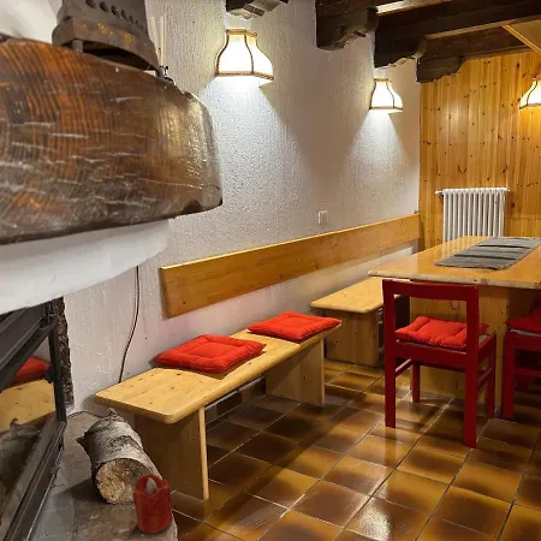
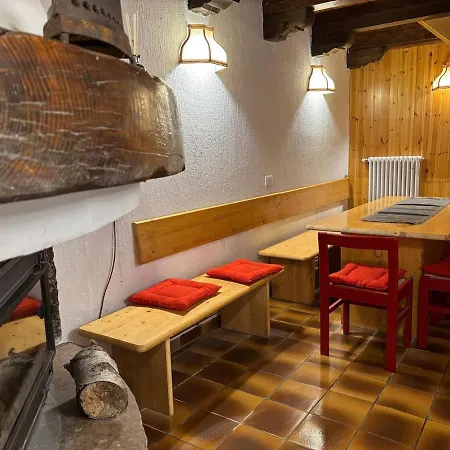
- candle [131,472,174,535]
